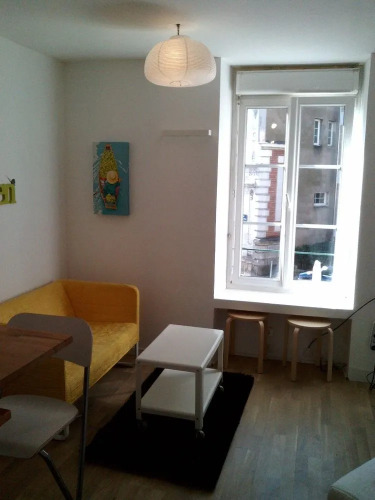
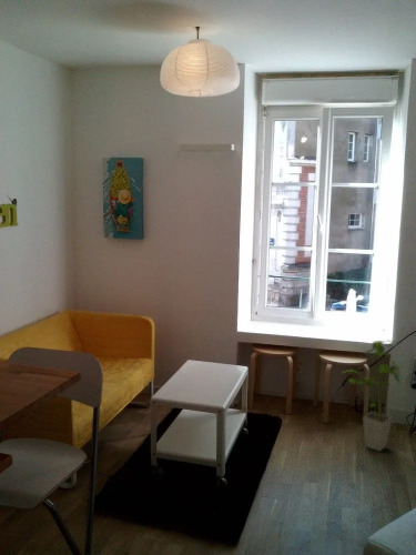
+ house plant [339,340,402,453]
